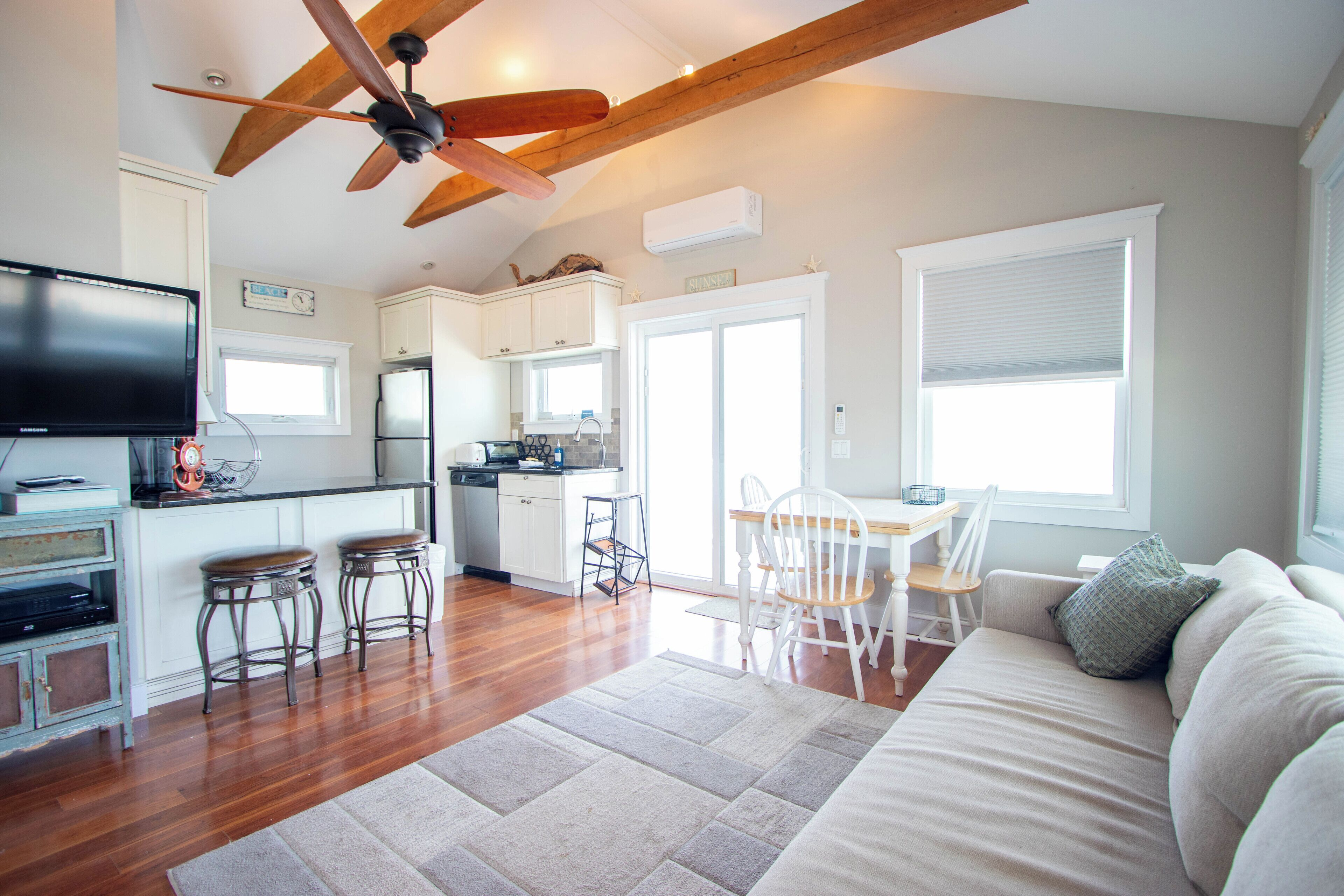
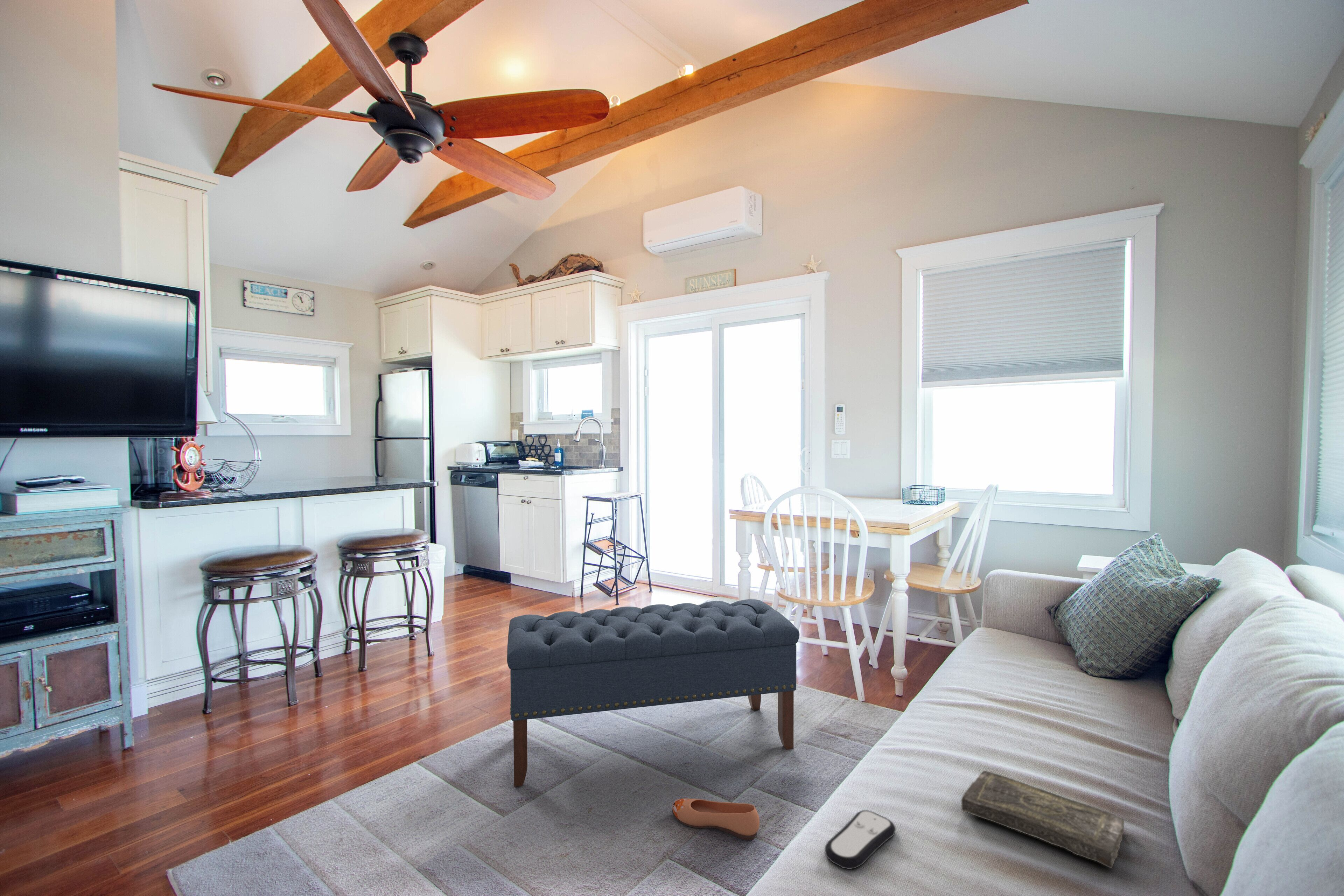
+ shoe [672,798,760,841]
+ book [961,770,1125,869]
+ remote control [824,810,896,869]
+ bench [507,599,800,787]
